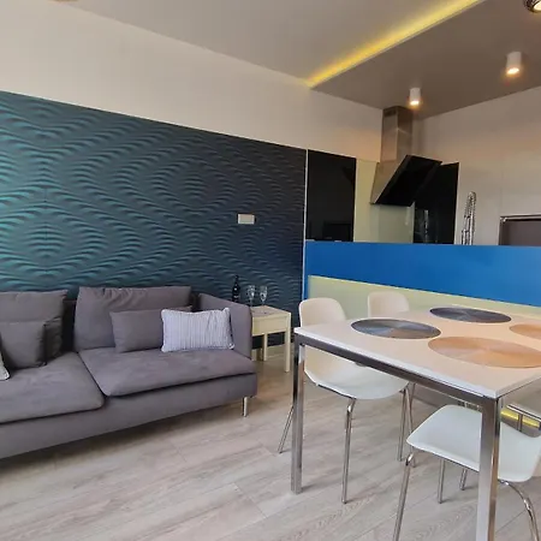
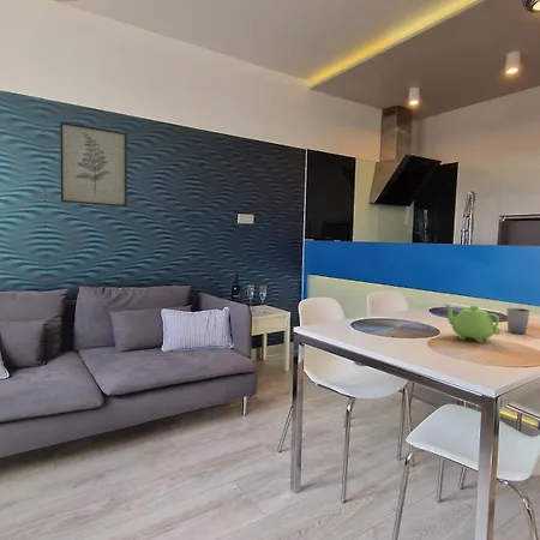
+ teapot [443,302,502,343]
+ cup [505,307,530,335]
+ wall art [59,121,128,208]
